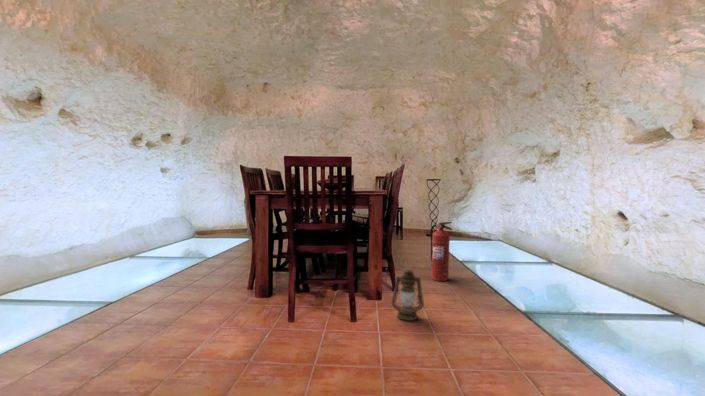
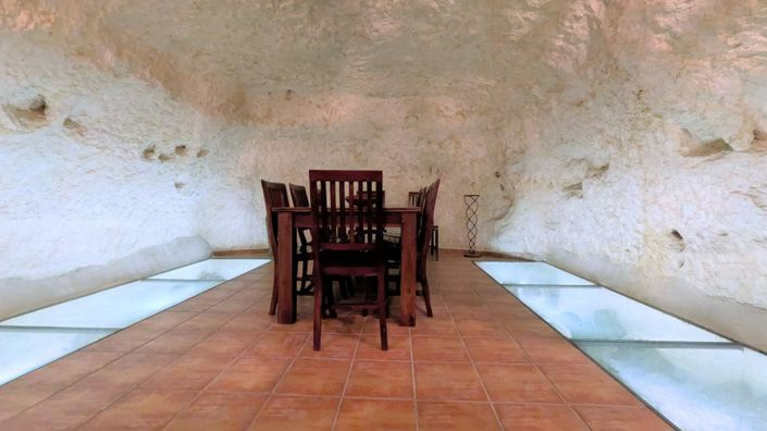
- fire extinguisher [429,221,453,282]
- lantern [391,267,425,322]
